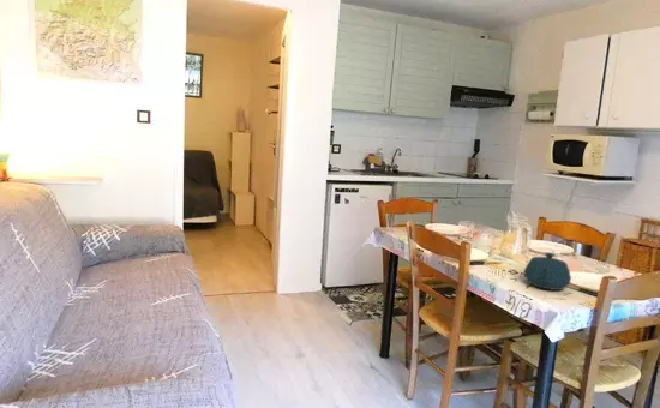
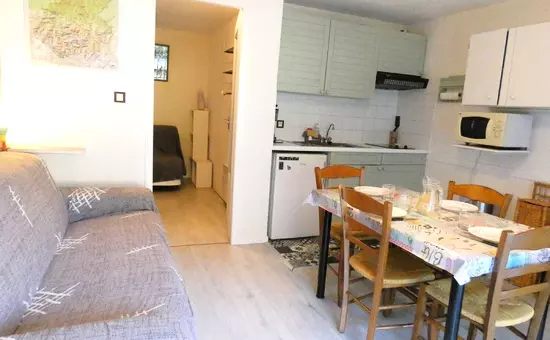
- teapot [523,252,572,292]
